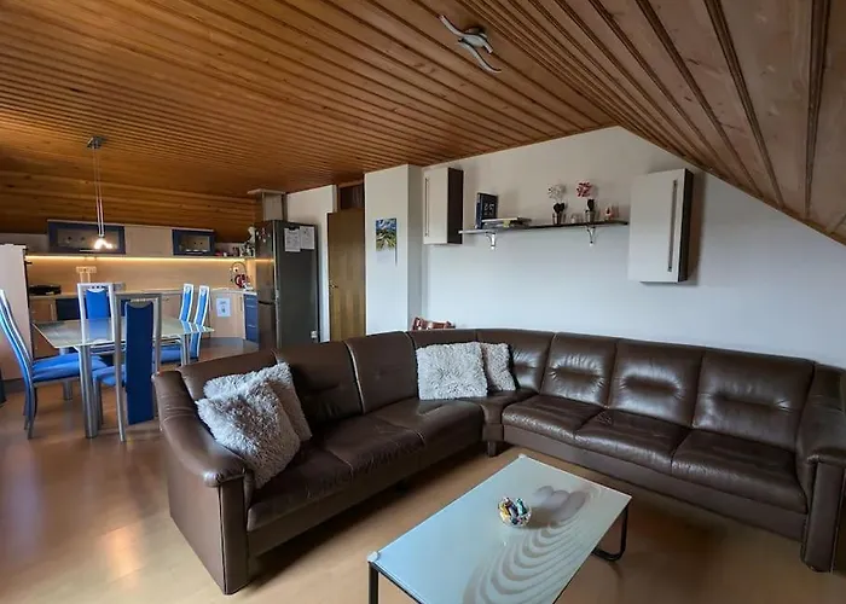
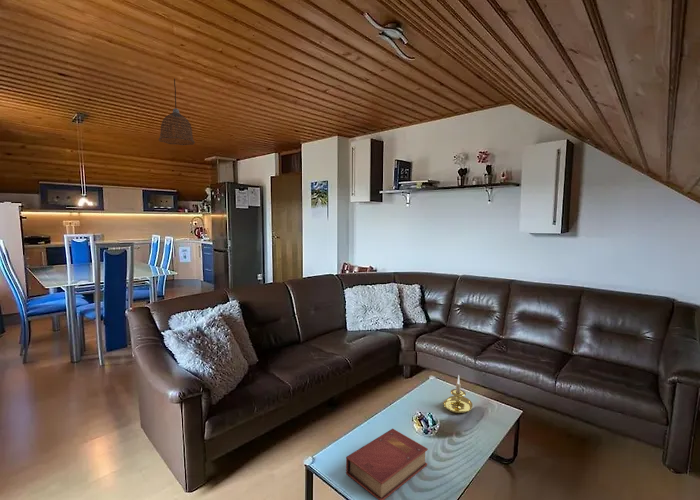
+ candle holder [442,375,473,414]
+ pendant lamp [158,78,196,146]
+ book [345,428,429,500]
